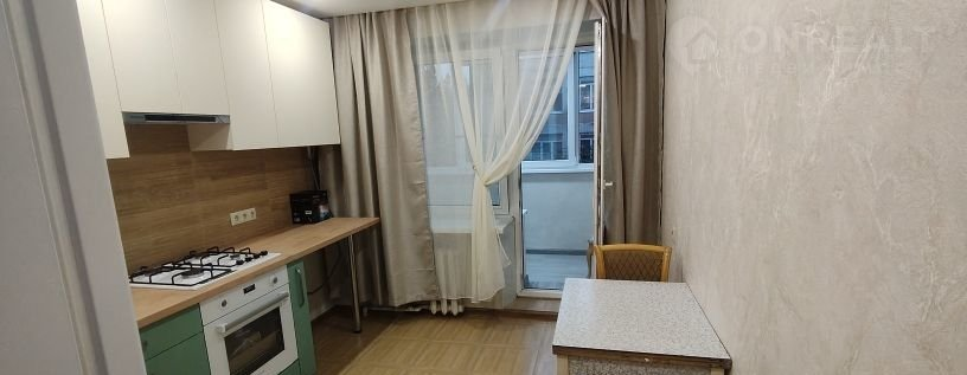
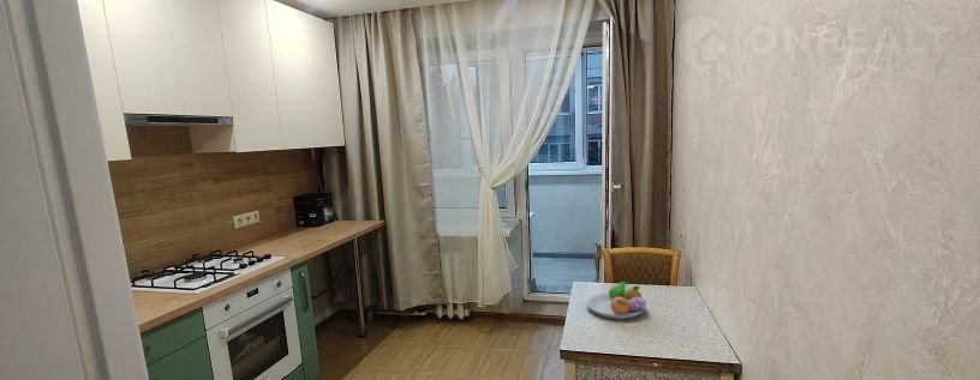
+ fruit bowl [585,281,649,320]
